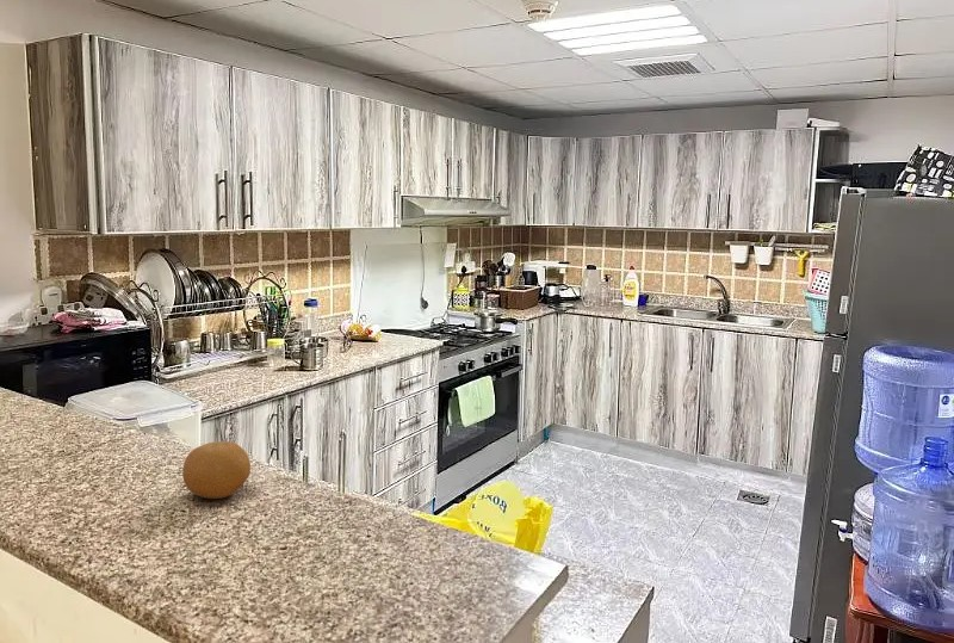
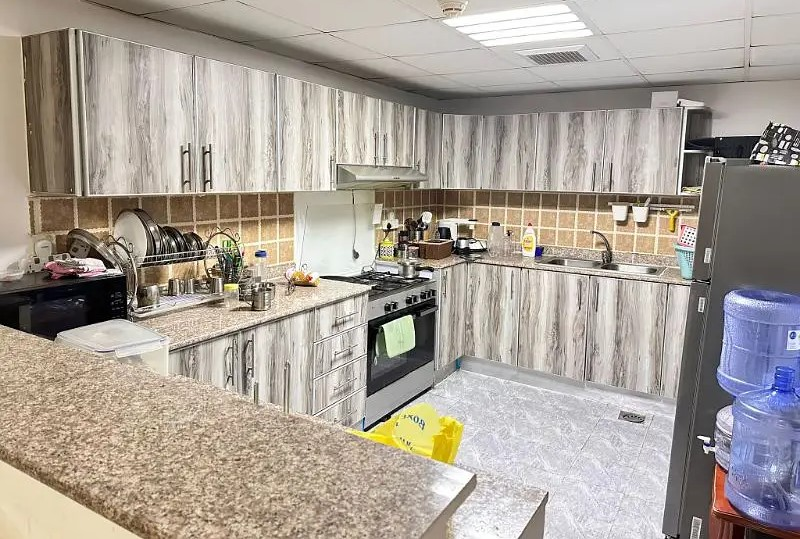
- fruit [181,440,252,500]
